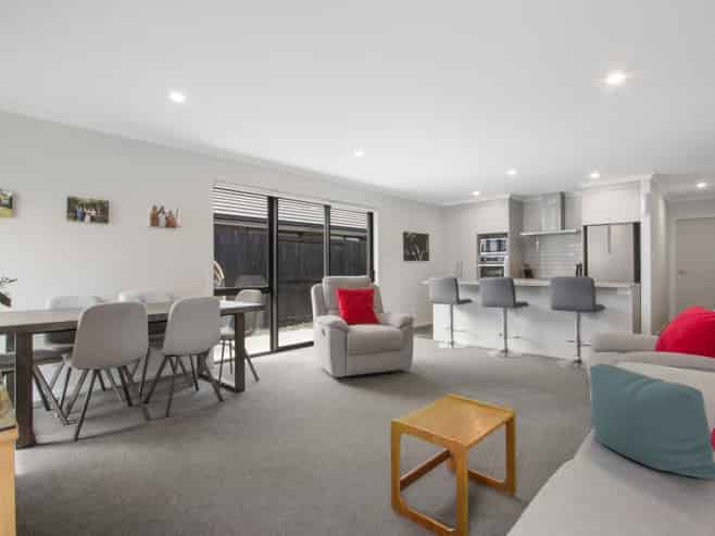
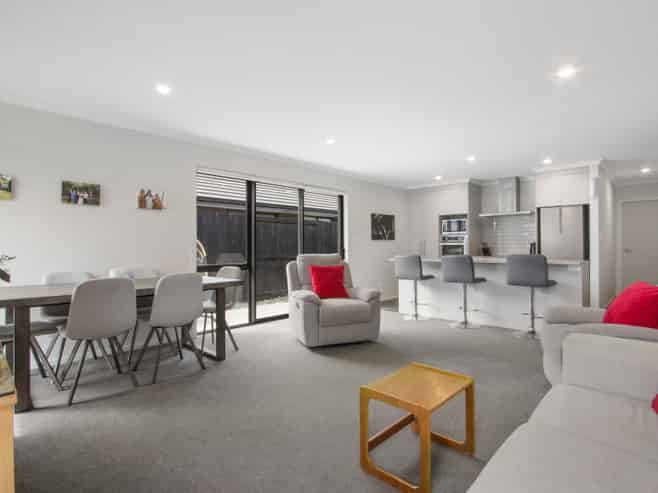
- cushion [588,362,715,482]
